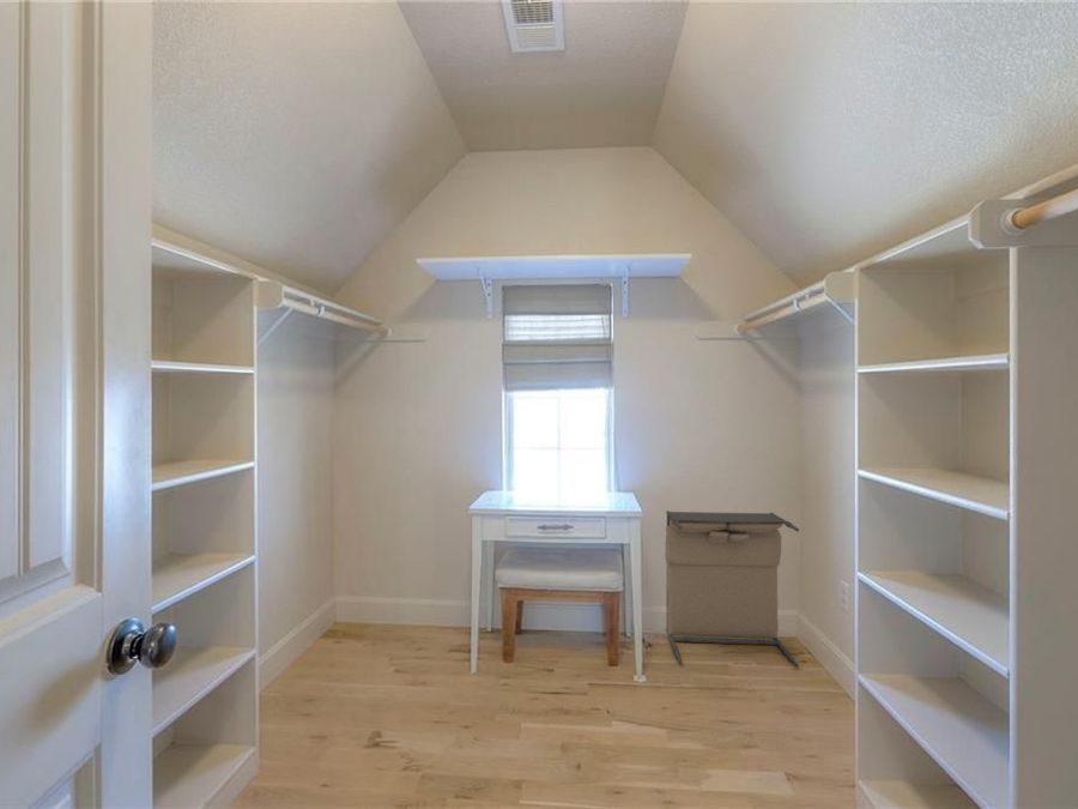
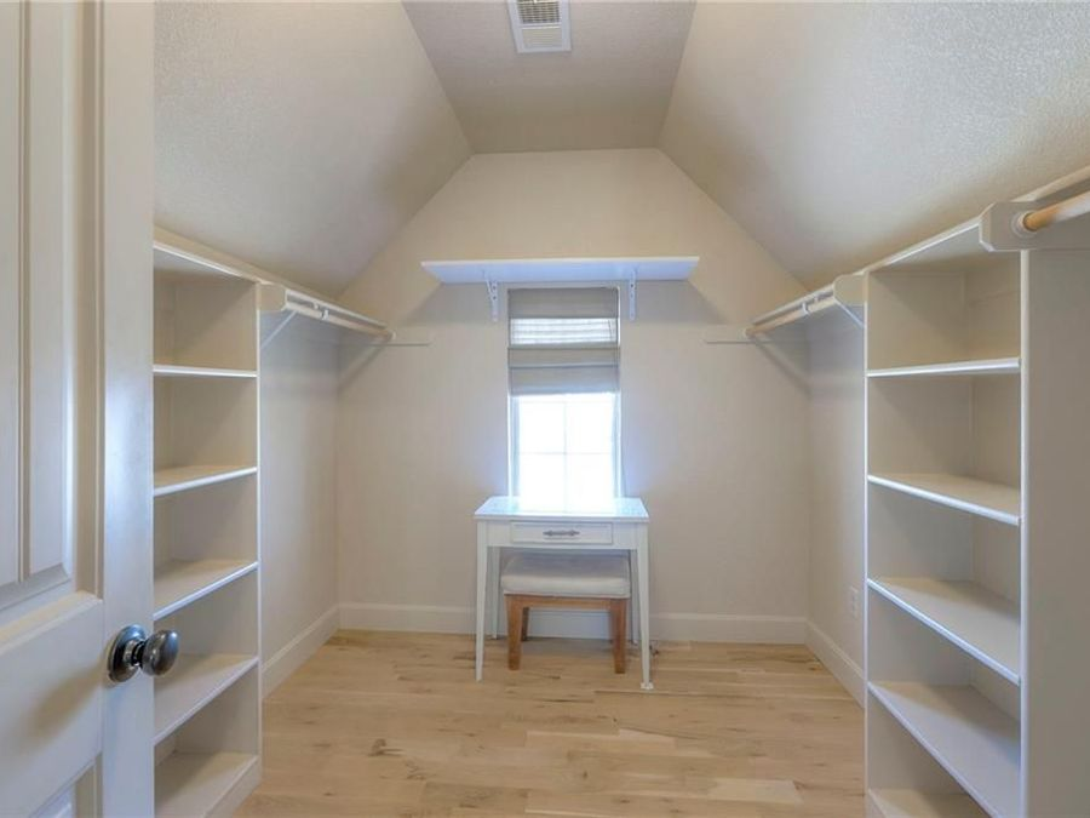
- laundry hamper [664,509,800,669]
